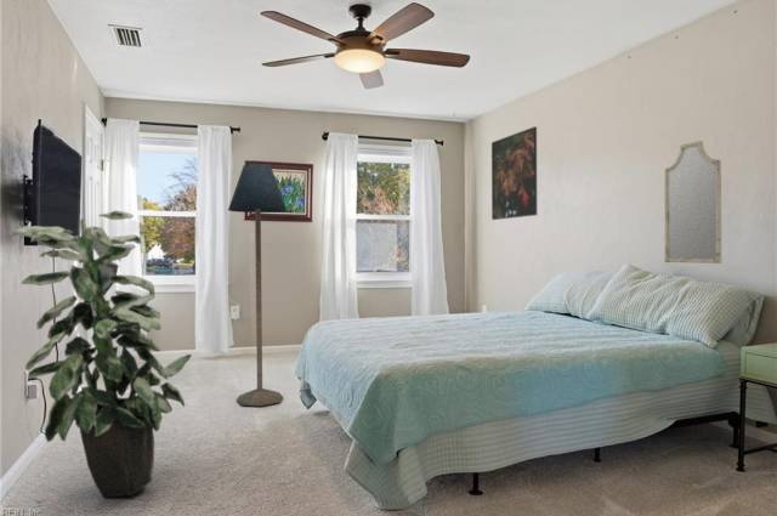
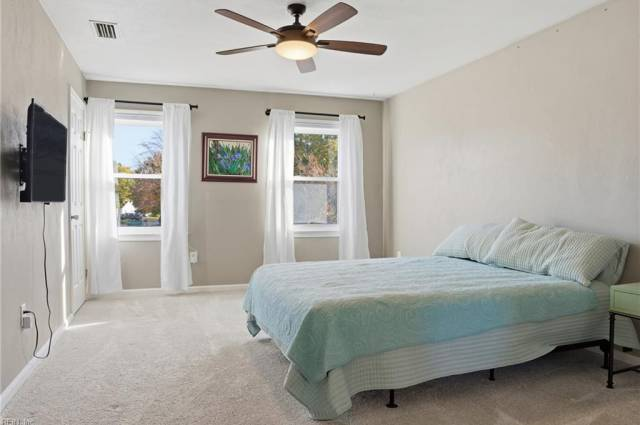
- indoor plant [8,210,193,499]
- floor lamp [227,163,288,407]
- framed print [490,125,538,221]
- home mirror [664,140,722,265]
